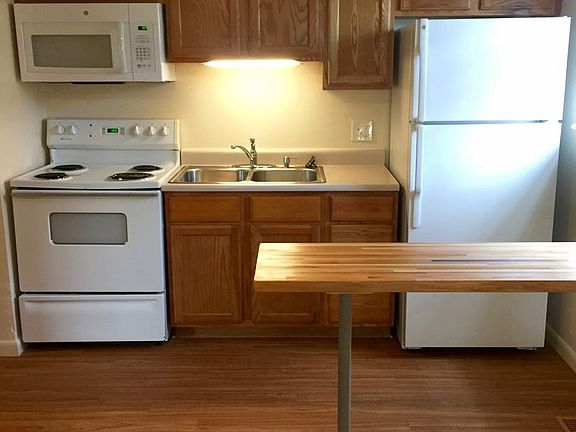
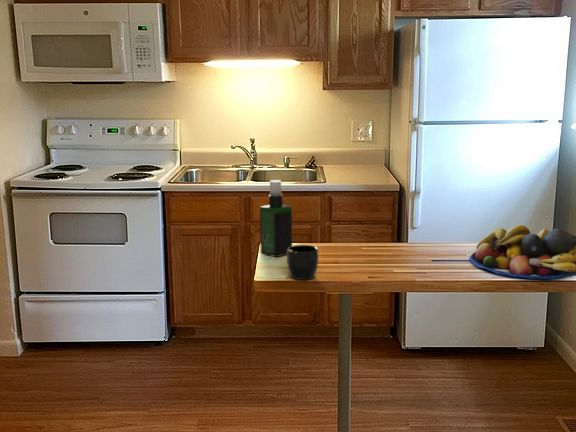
+ mug [286,244,320,281]
+ spray bottle [259,179,293,258]
+ fruit bowl [469,224,576,280]
